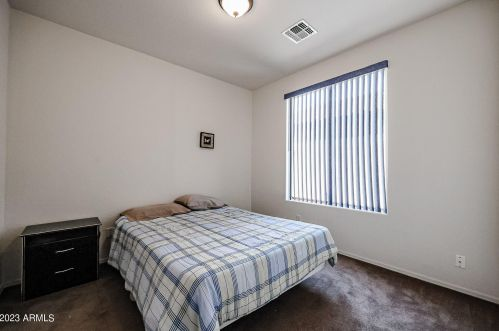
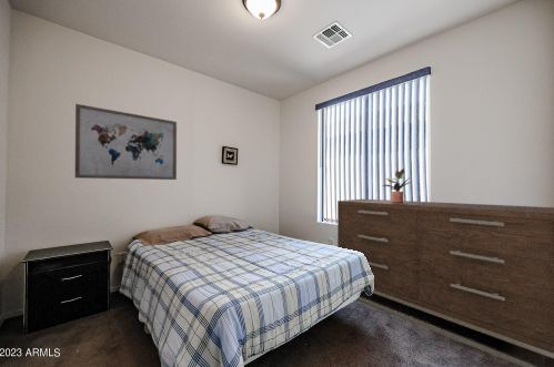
+ dresser [336,198,554,367]
+ wall art [74,103,178,181]
+ potted plant [382,167,412,203]
